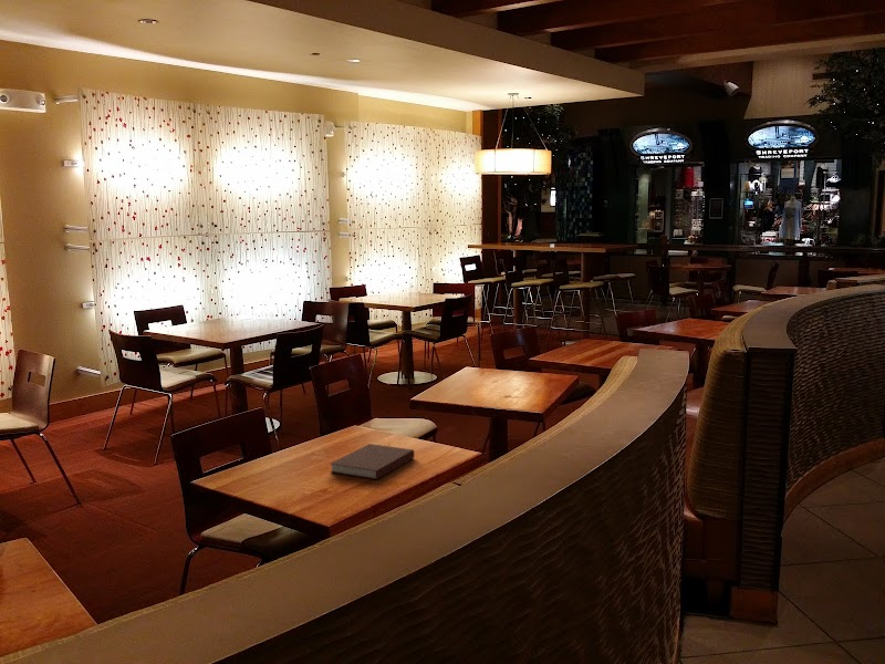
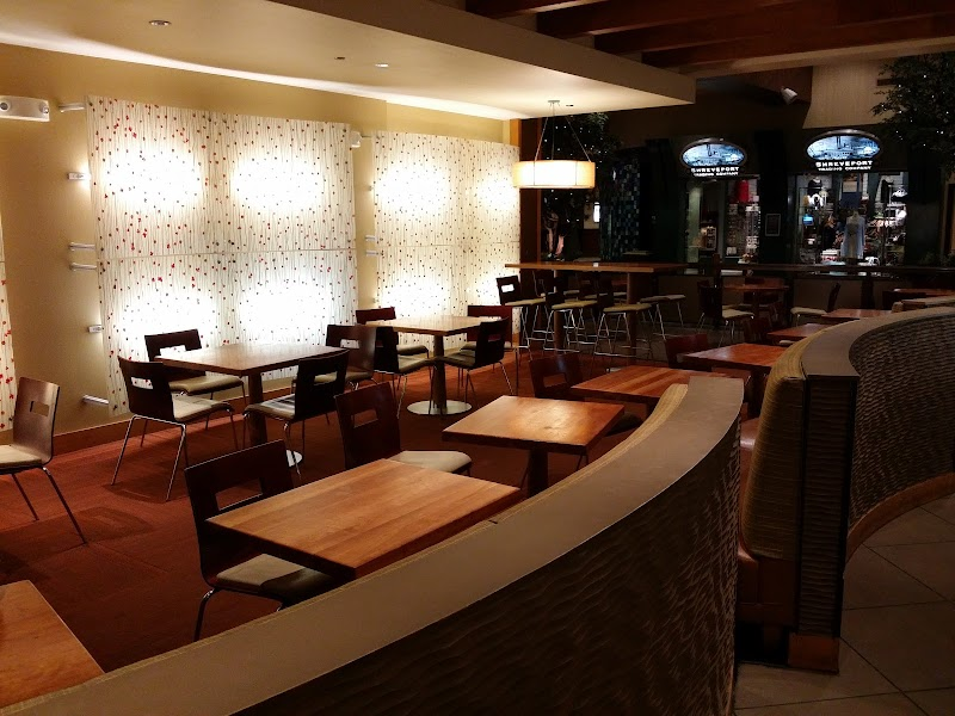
- notebook [330,443,416,480]
